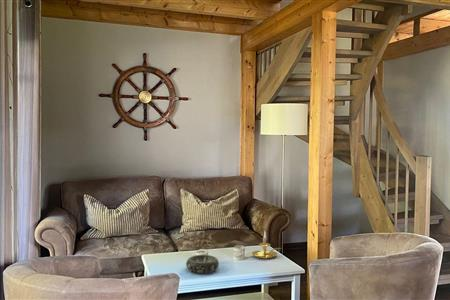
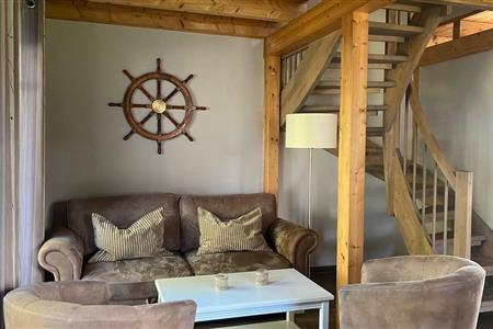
- decorative bowl [185,254,220,274]
- candle holder [251,230,282,260]
